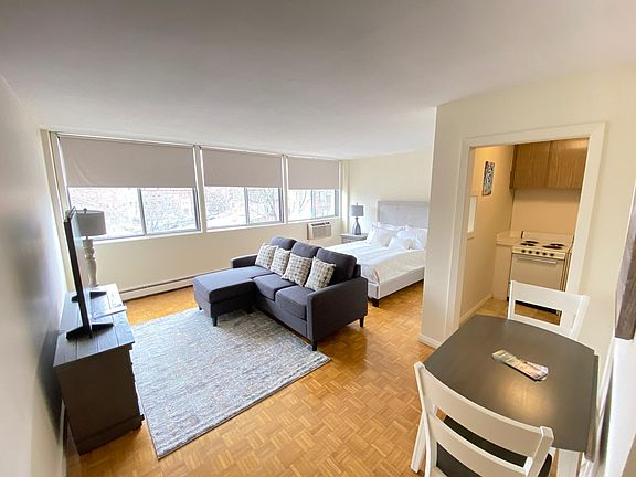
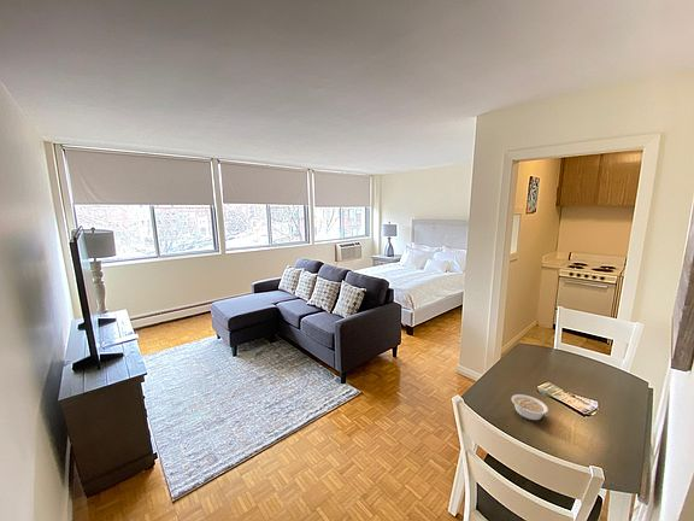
+ legume [511,393,551,421]
